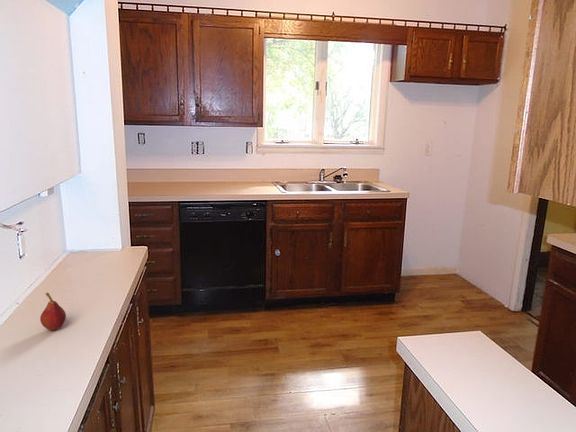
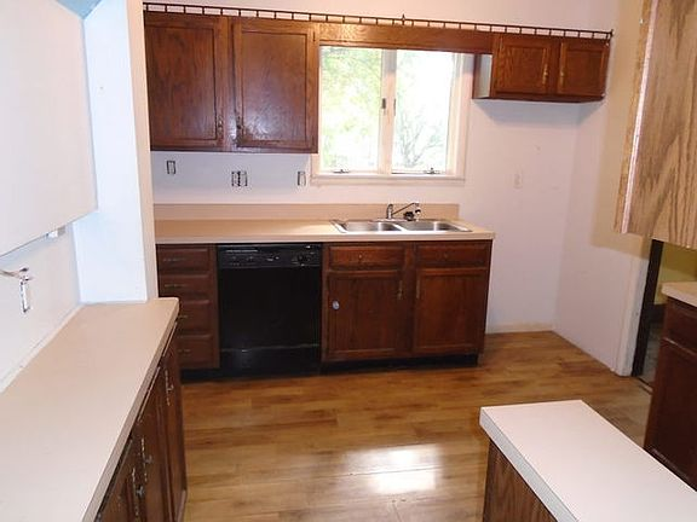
- fruit [39,292,67,331]
